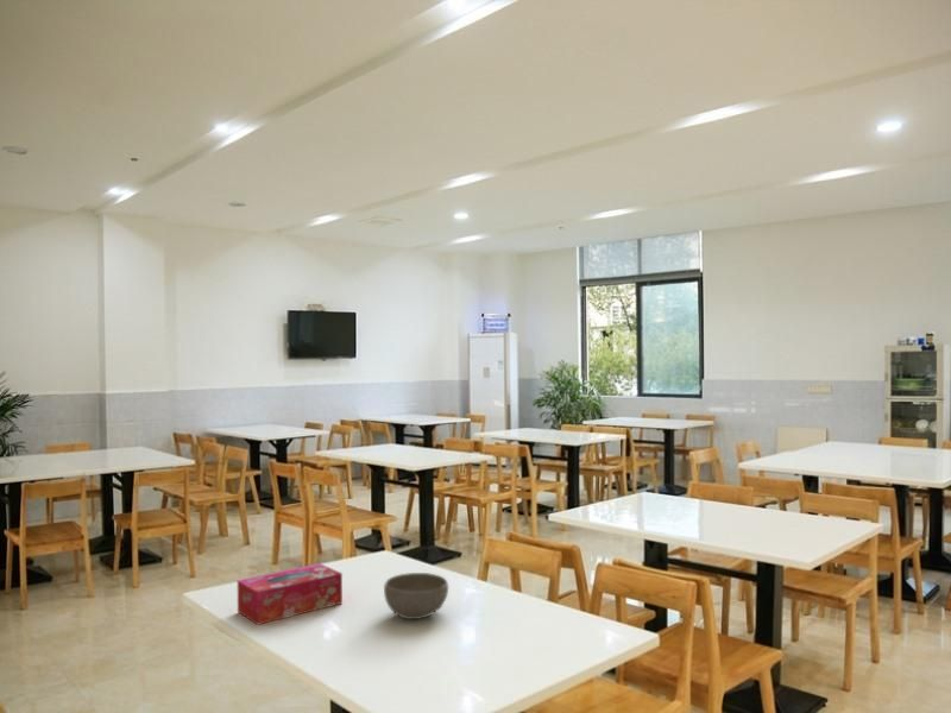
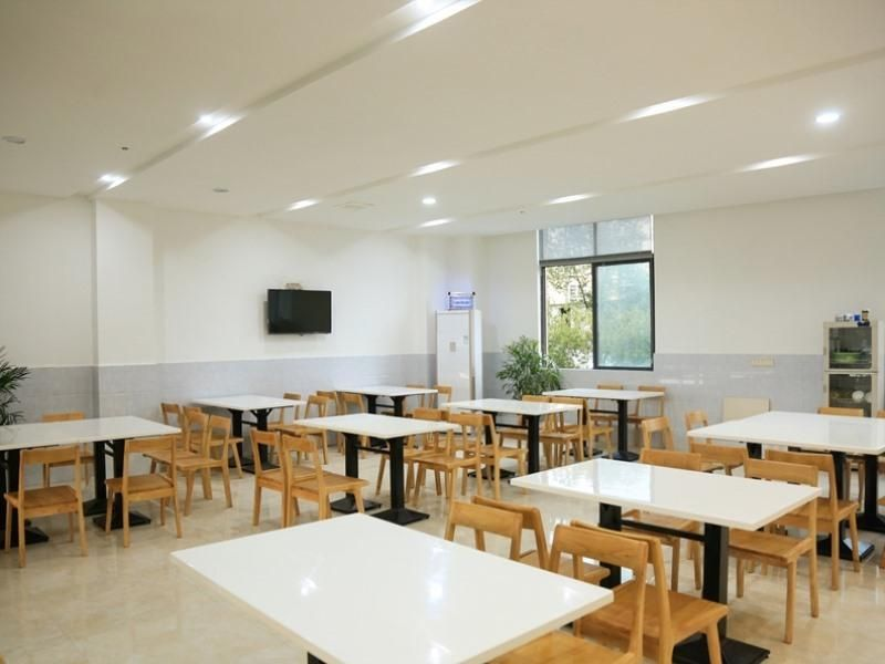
- bowl [383,572,449,620]
- tissue box [237,562,344,626]
